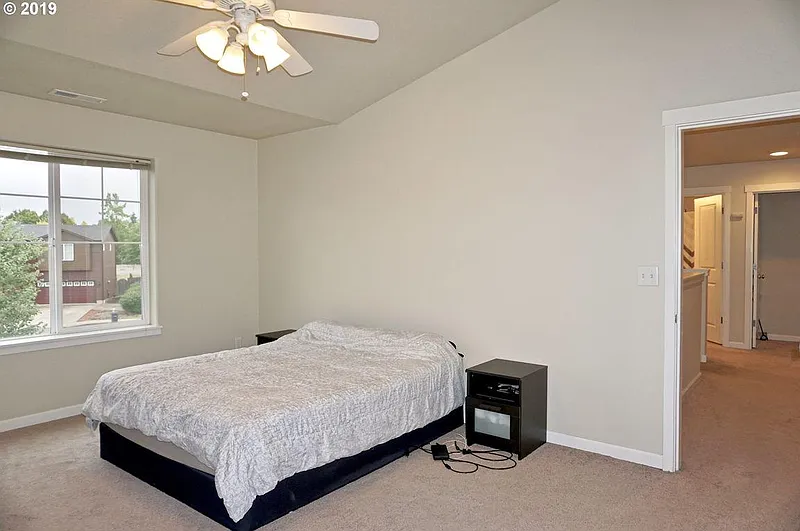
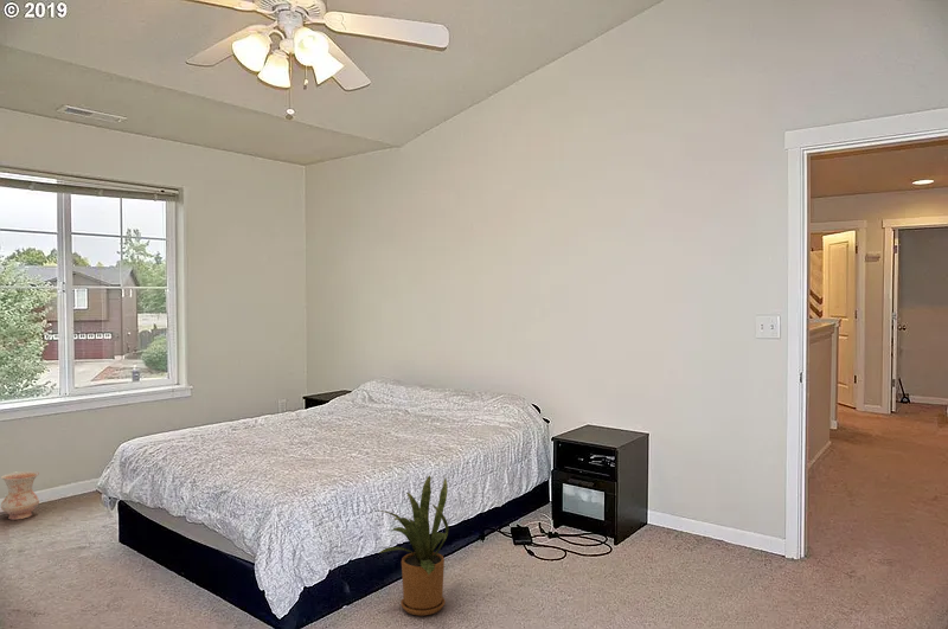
+ house plant [378,474,450,617]
+ ceramic jug [0,470,40,521]
